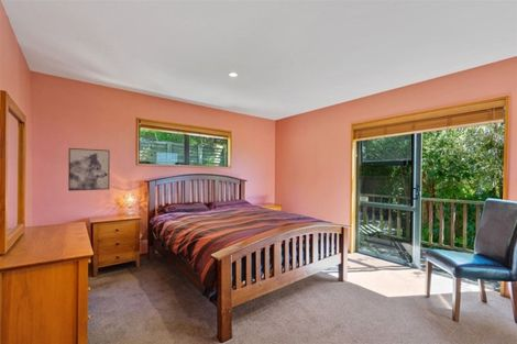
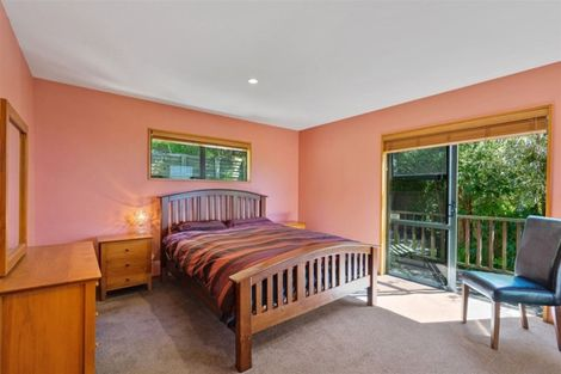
- wall art [67,147,111,192]
